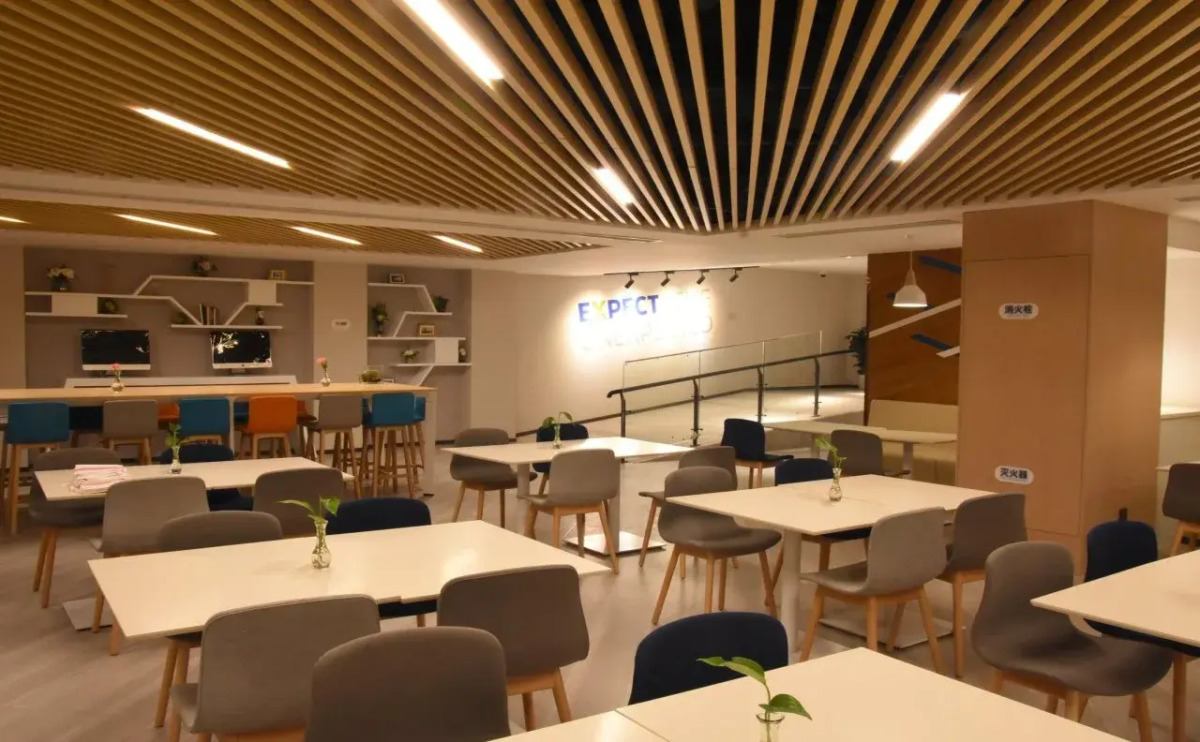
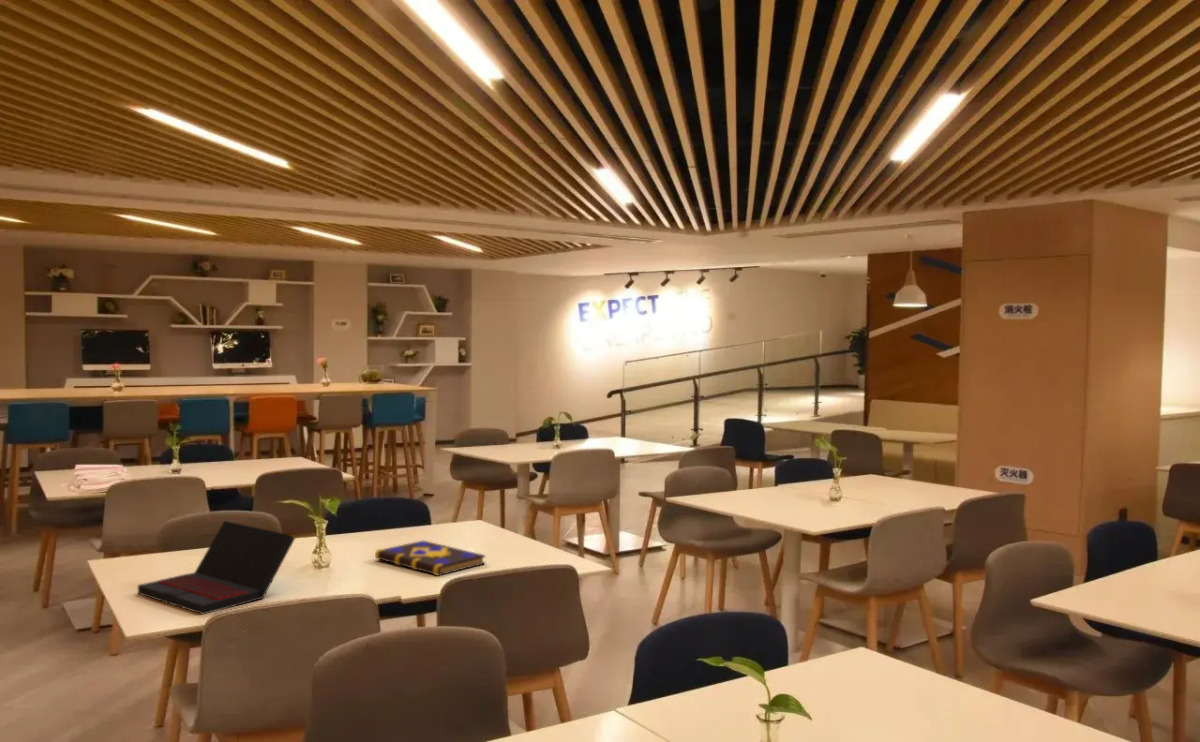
+ laptop [137,520,296,615]
+ book [374,540,486,577]
